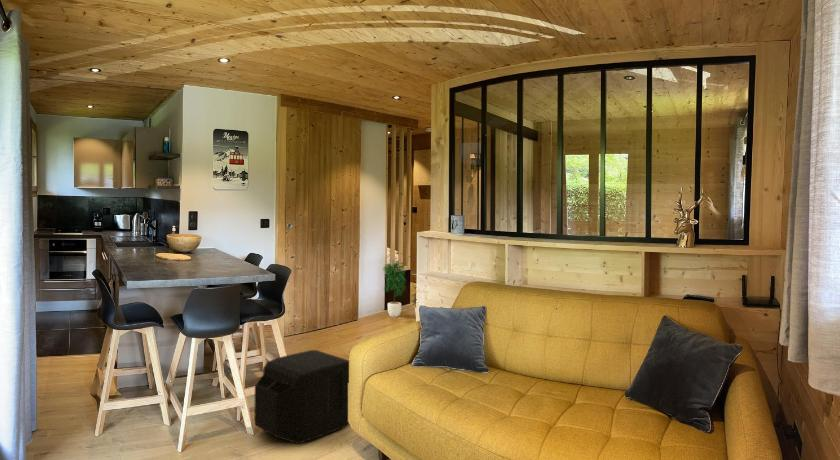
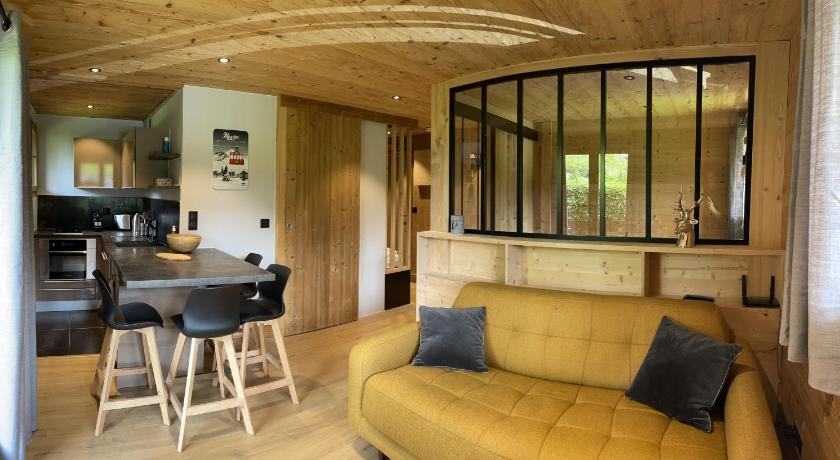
- ottoman [254,349,350,445]
- potted plant [382,258,417,318]
